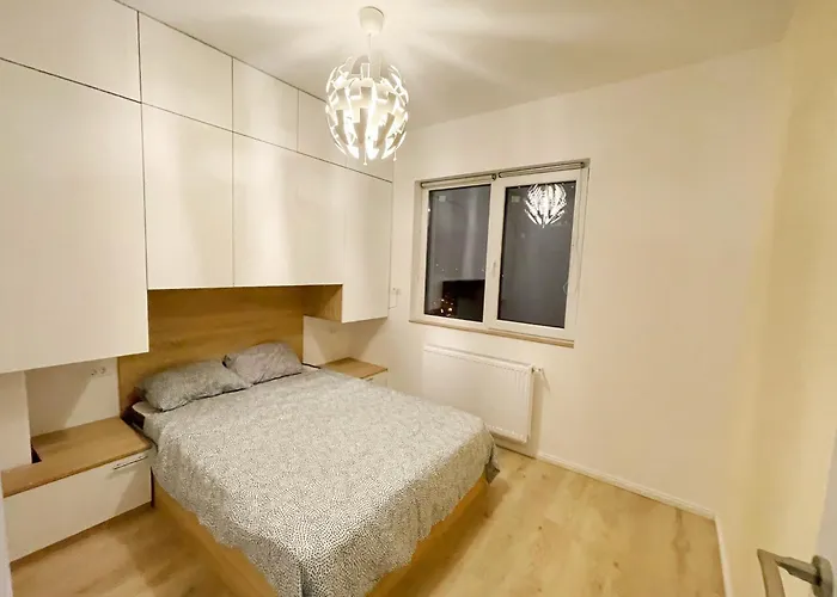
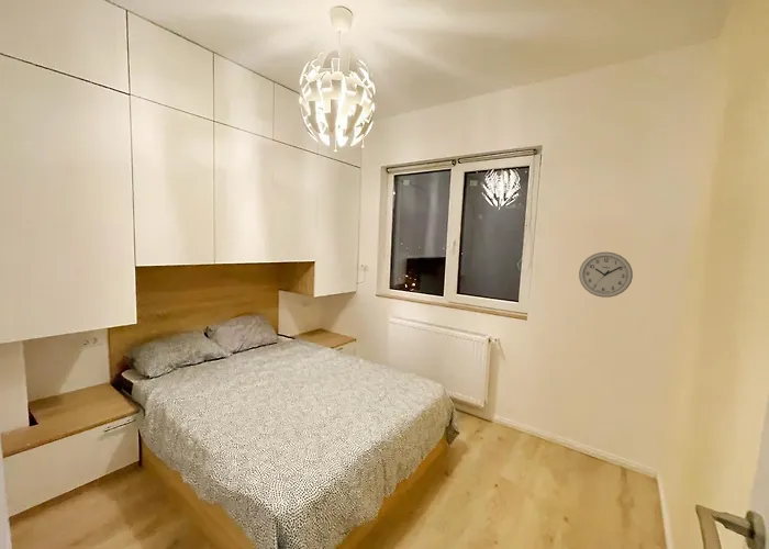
+ wall clock [578,251,634,299]
